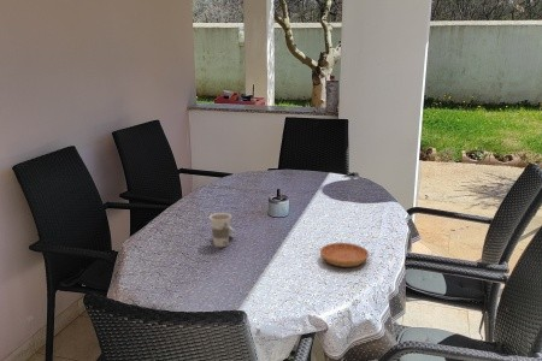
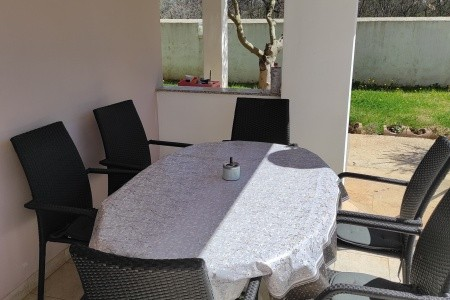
- cup [208,212,236,248]
- saucer [319,242,370,268]
